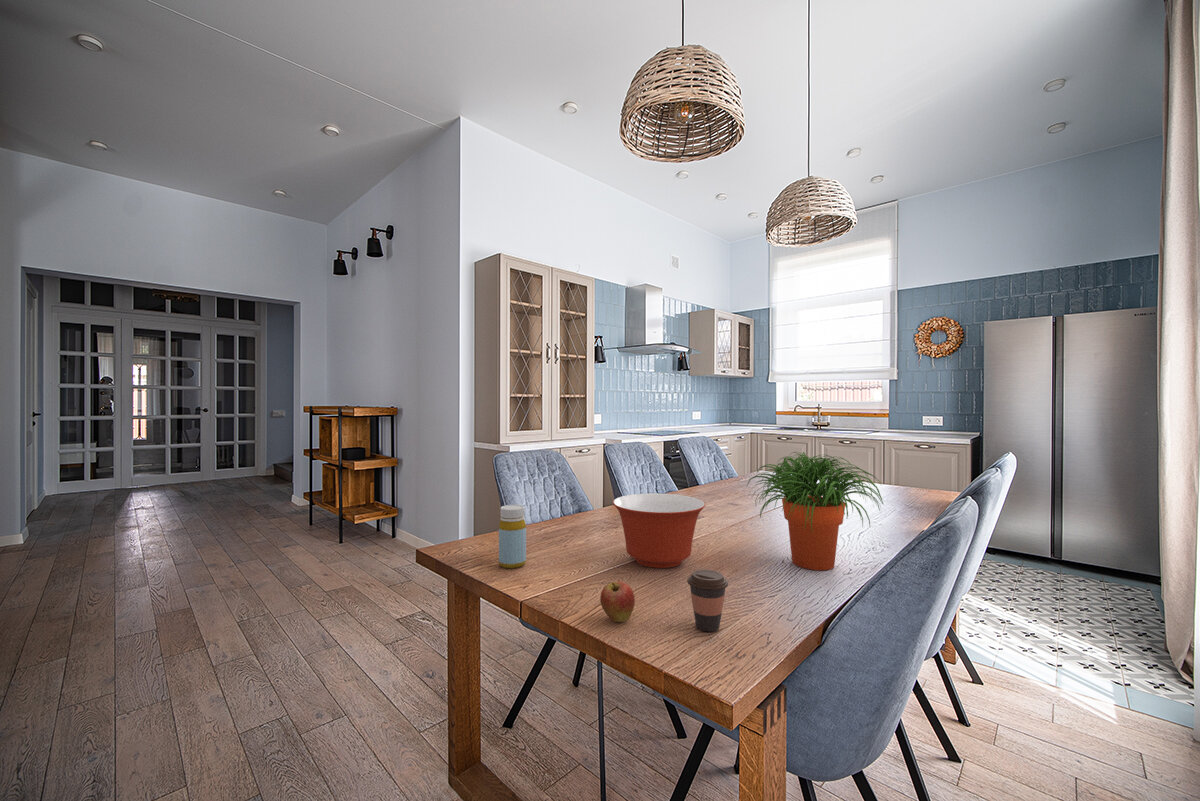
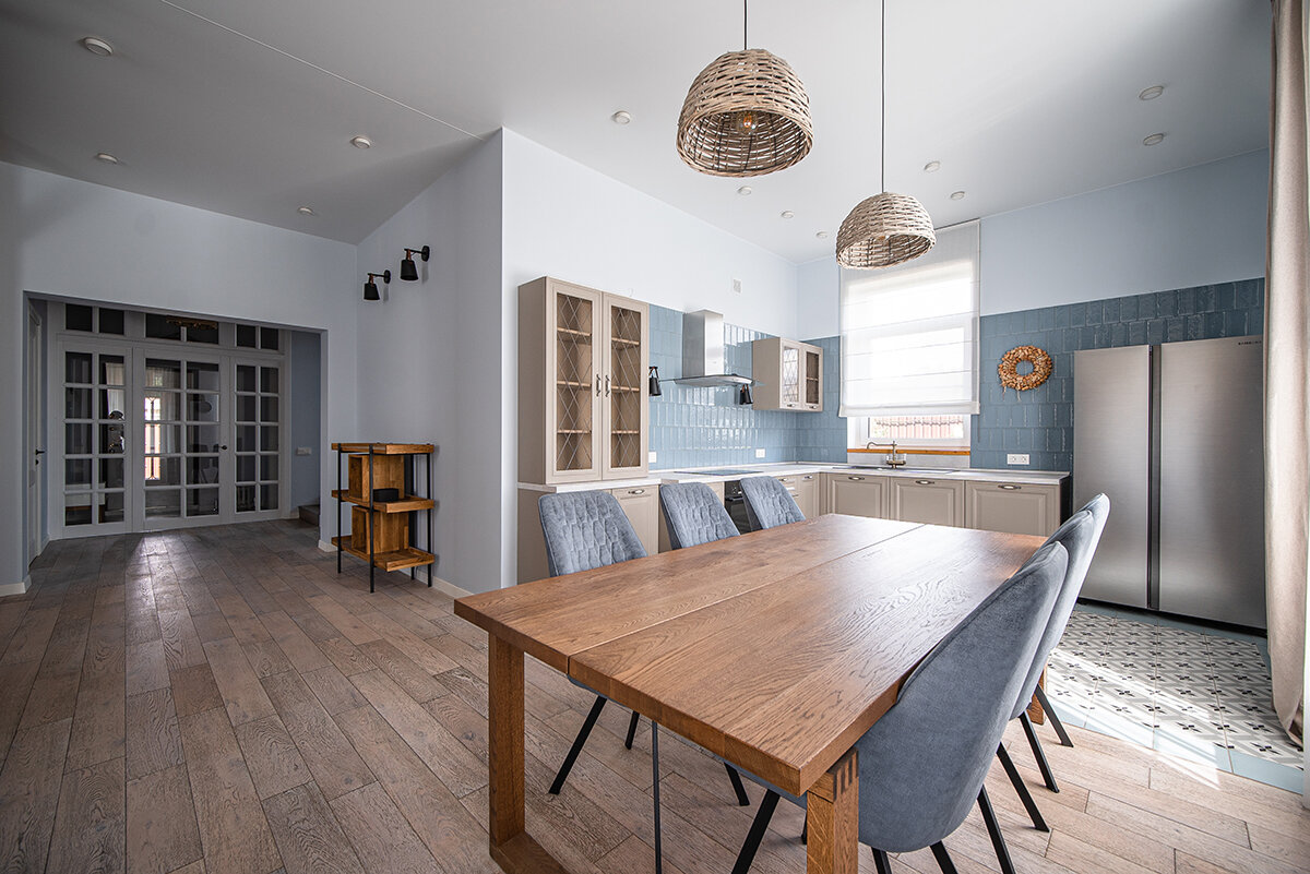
- potted plant [745,451,885,571]
- coffee cup [686,569,729,633]
- fruit [599,580,636,623]
- mixing bowl [612,492,706,569]
- bottle [498,504,527,569]
